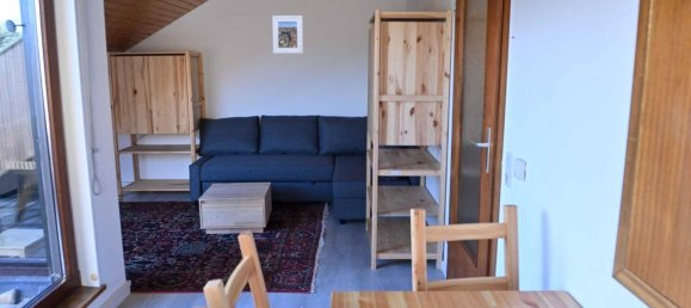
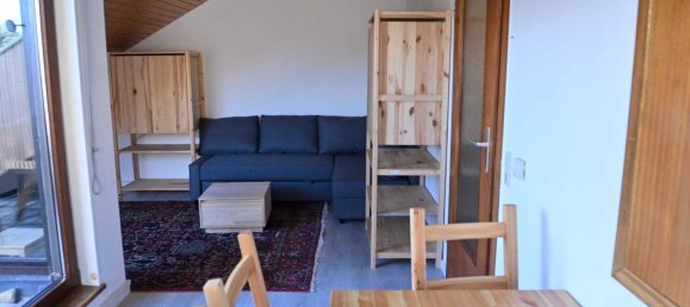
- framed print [271,14,304,55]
